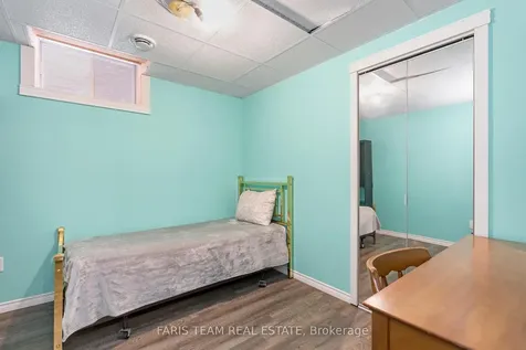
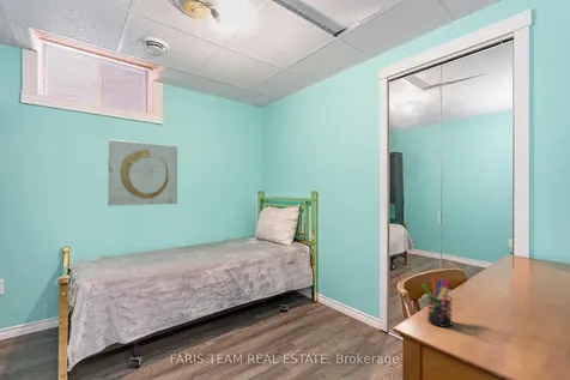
+ wall art [107,138,178,207]
+ pen holder [422,273,454,328]
